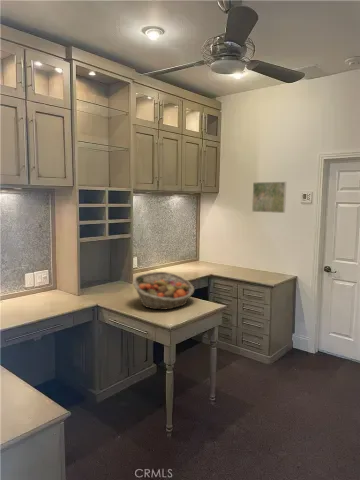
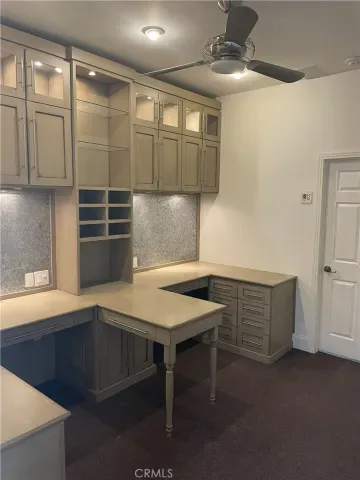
- fruit basket [132,271,195,311]
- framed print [251,181,287,214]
